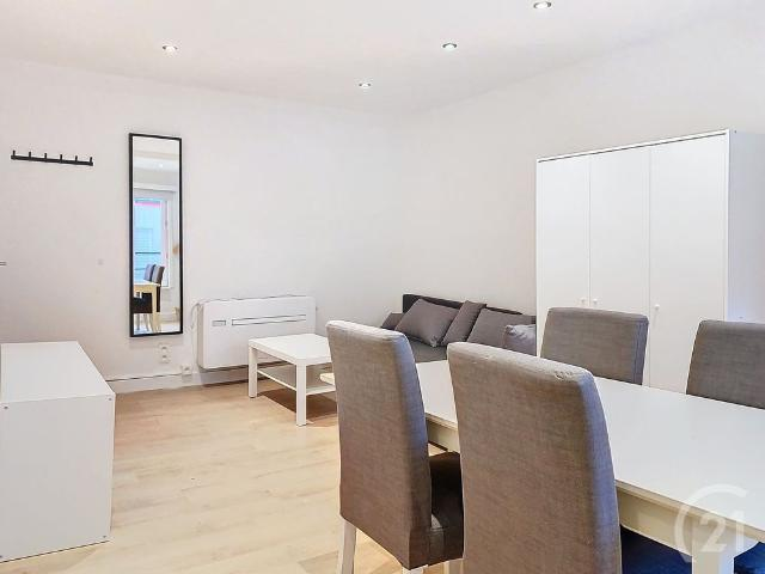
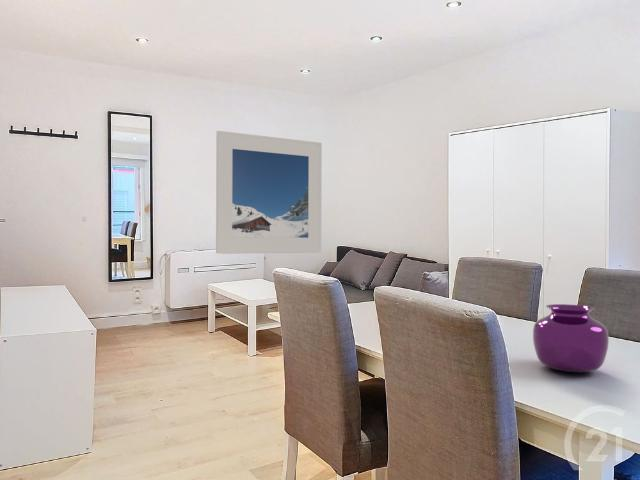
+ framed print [215,130,323,255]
+ vase [532,303,610,373]
